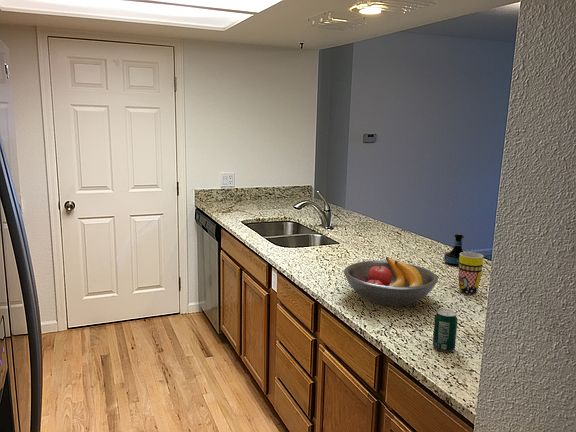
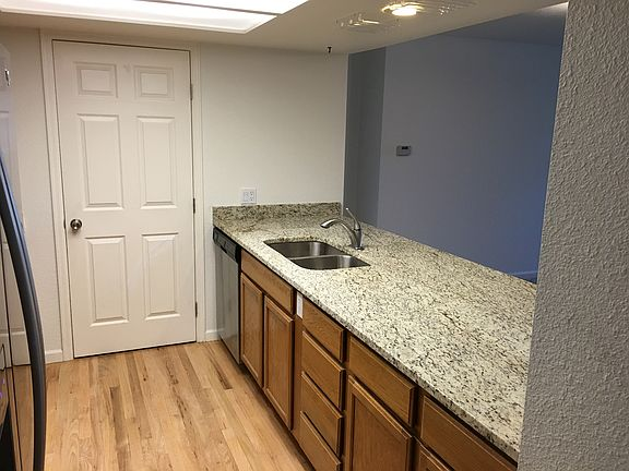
- tequila bottle [443,233,465,267]
- beverage can [432,308,459,353]
- fruit bowl [343,256,439,307]
- mug [458,251,484,296]
